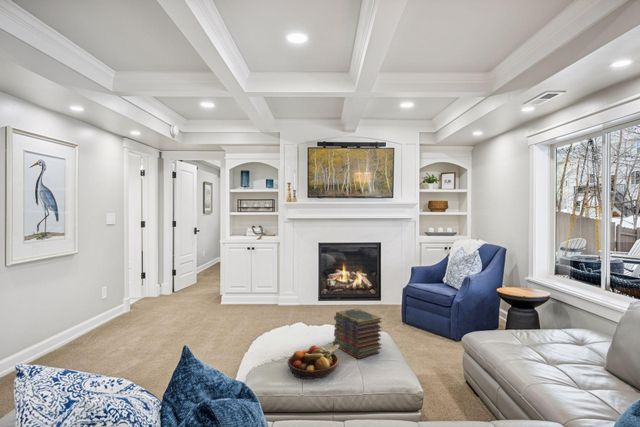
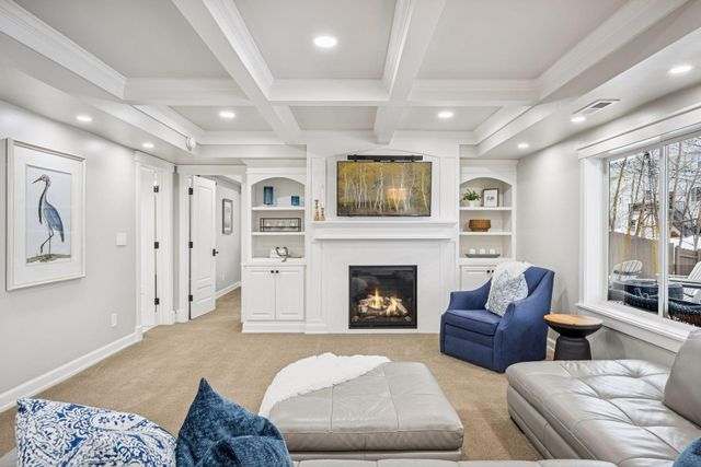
- book stack [332,308,383,360]
- fruit bowl [287,344,339,380]
